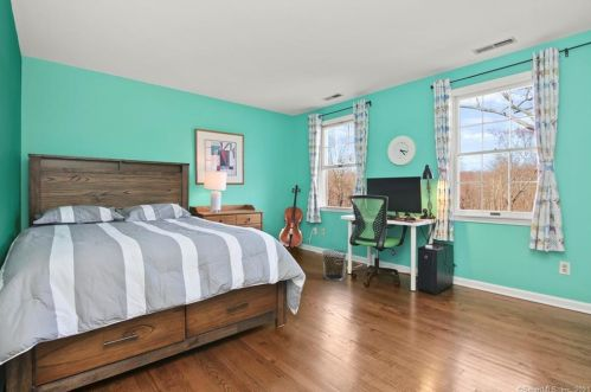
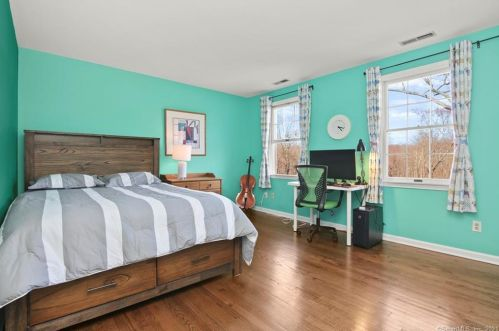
- waste bin [321,249,348,282]
